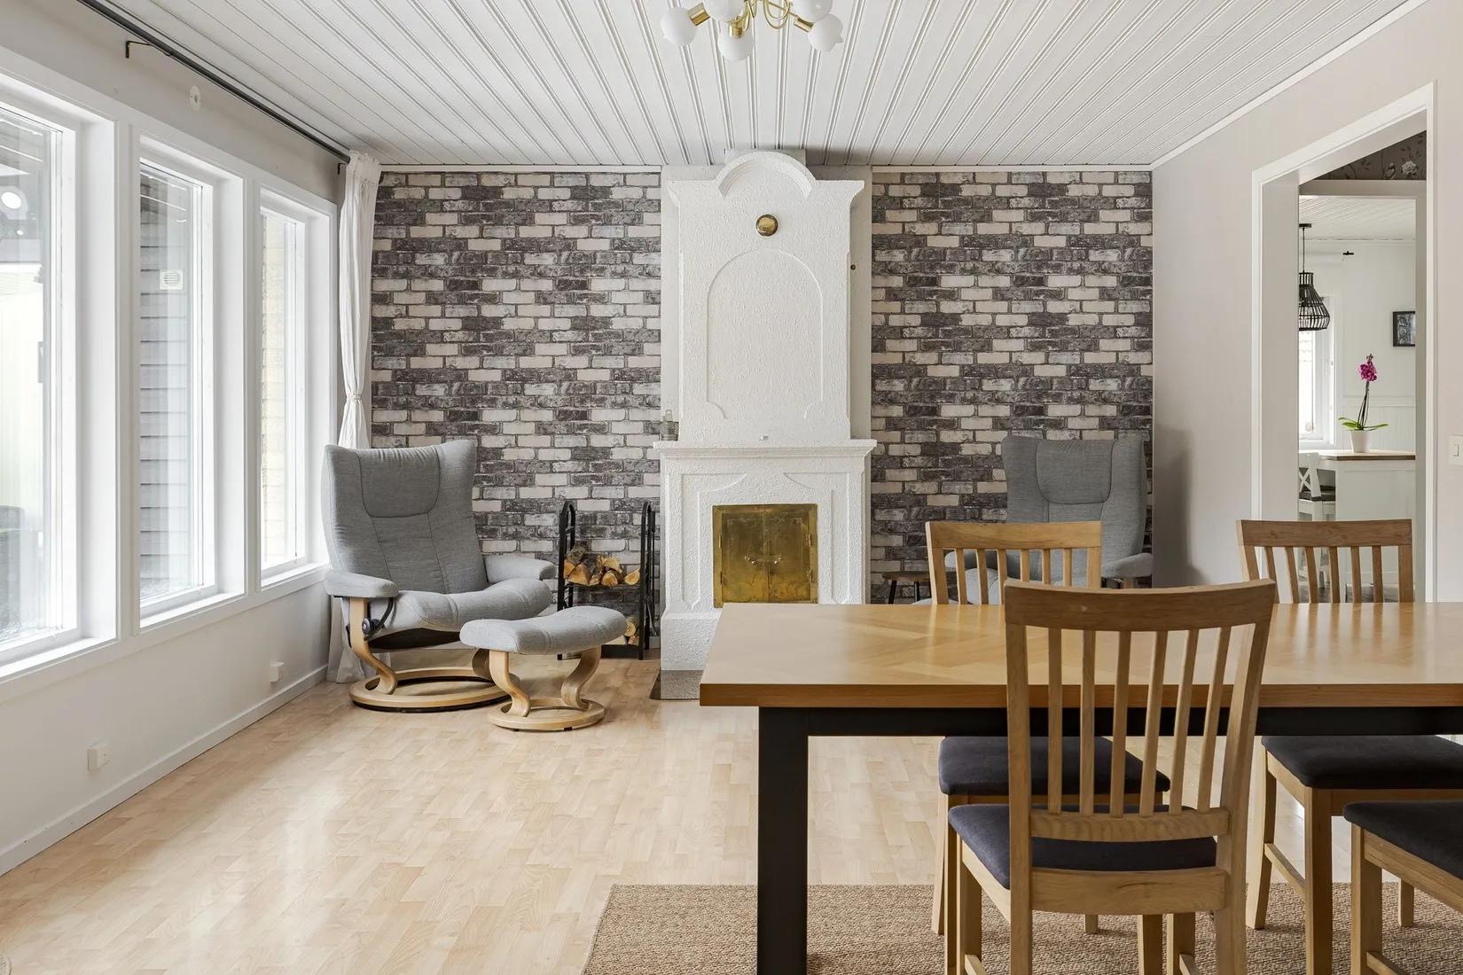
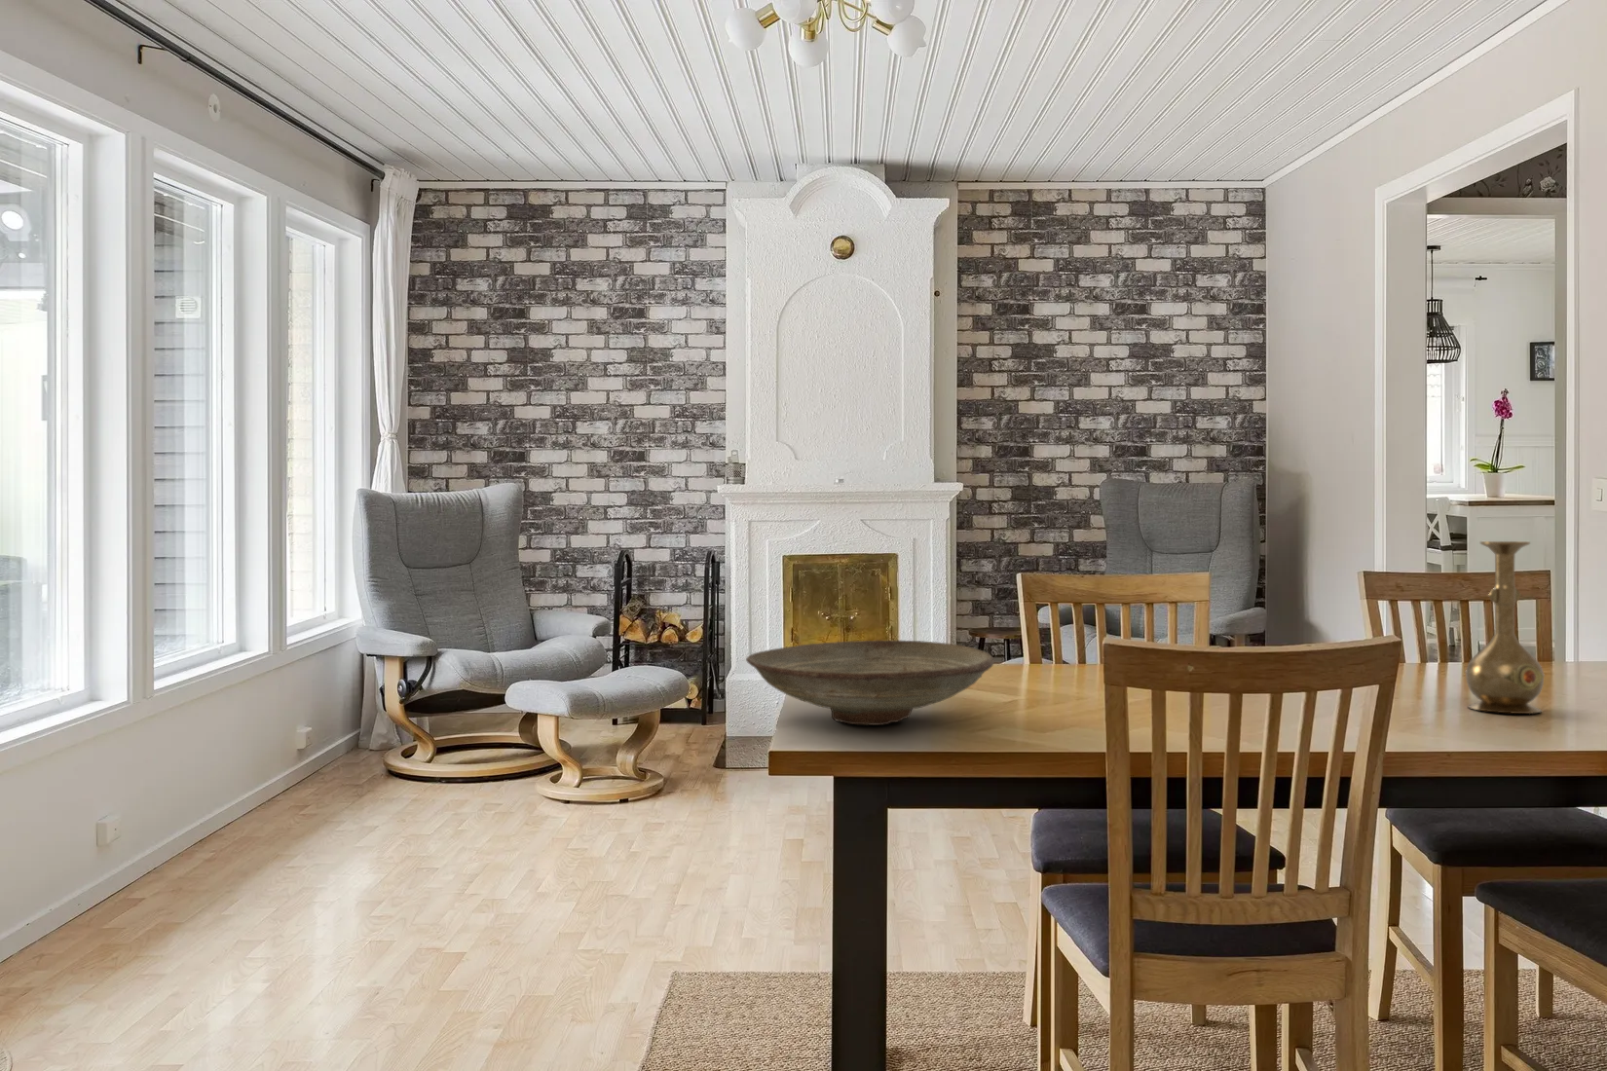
+ decorative bowl [745,639,995,727]
+ vase [1465,540,1546,715]
